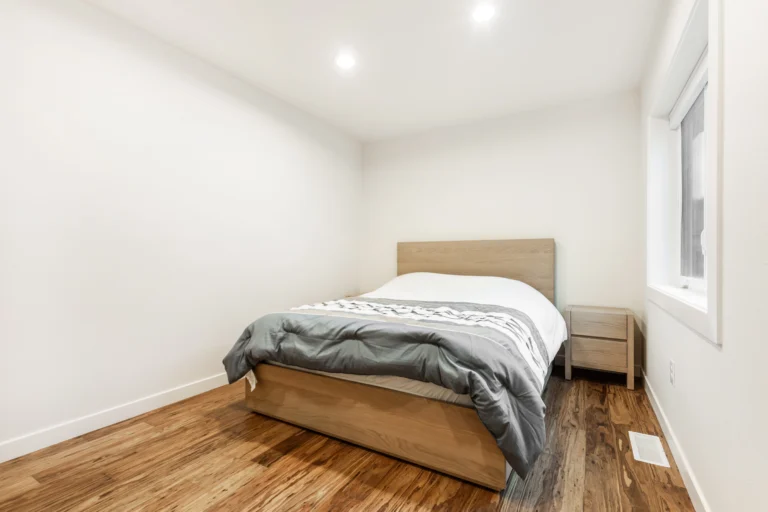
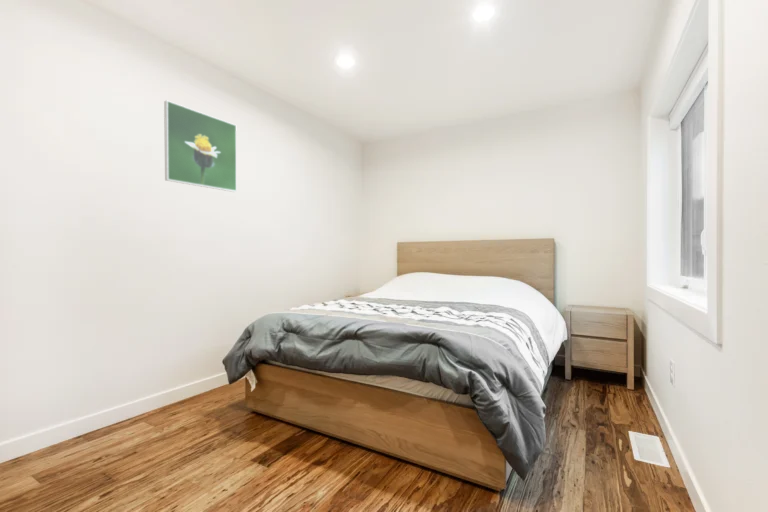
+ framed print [163,99,238,193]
